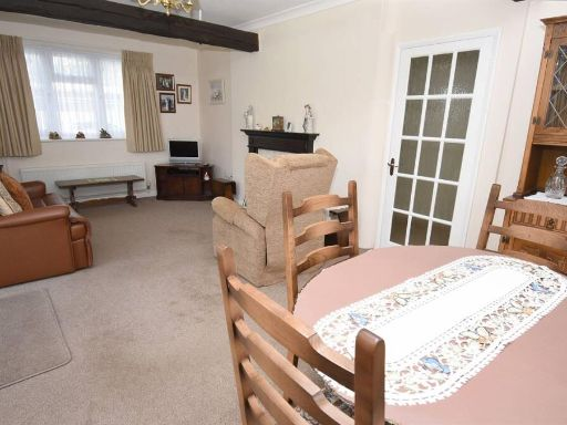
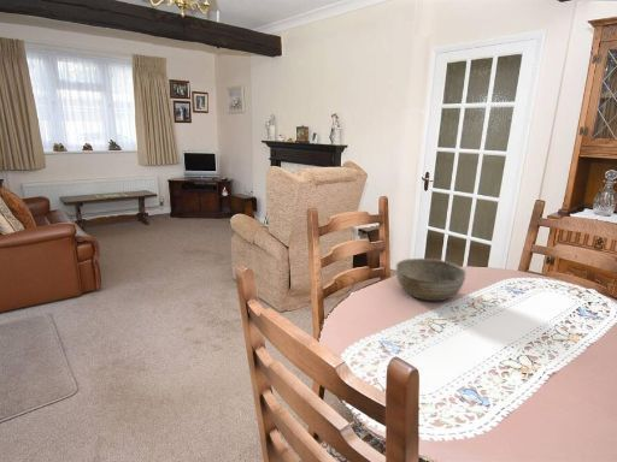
+ bowl [395,257,468,302]
